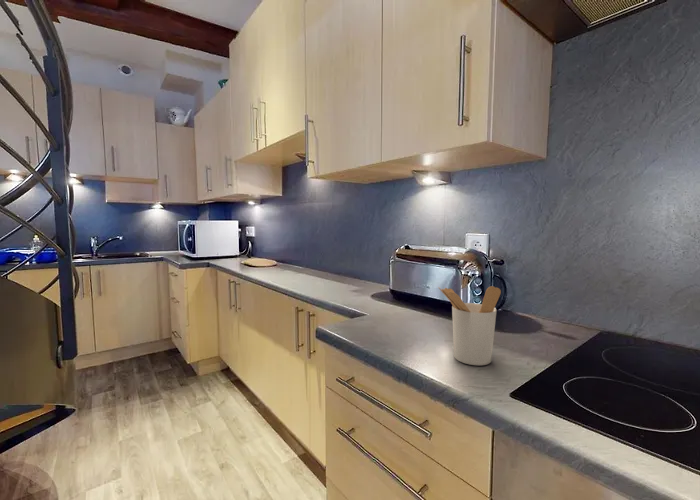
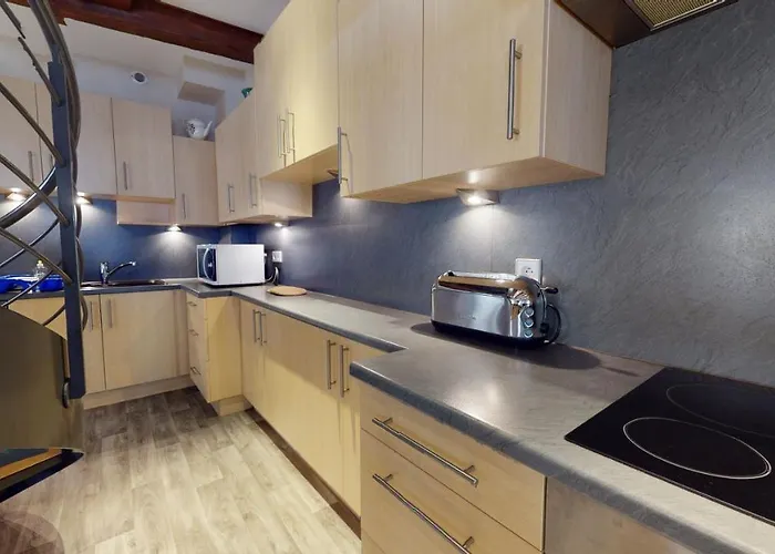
- utensil holder [437,285,502,366]
